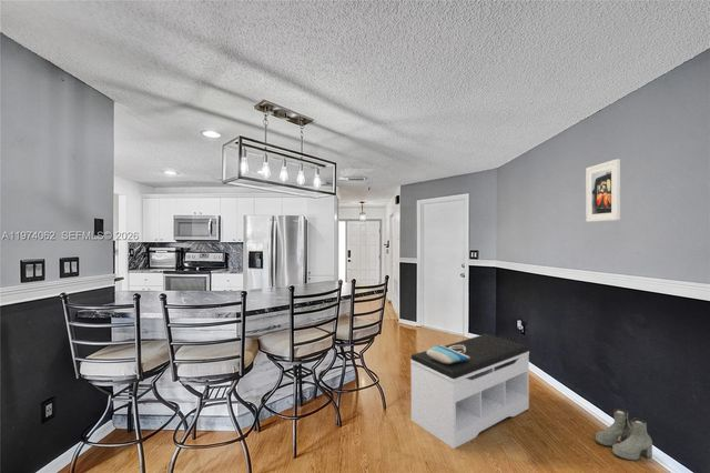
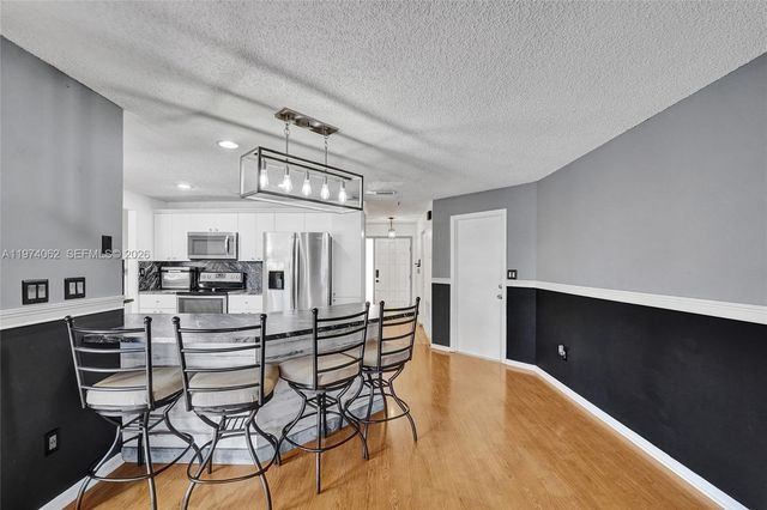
- bench [409,333,530,450]
- boots [595,407,653,462]
- tote bag [426,344,470,364]
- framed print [585,158,621,223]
